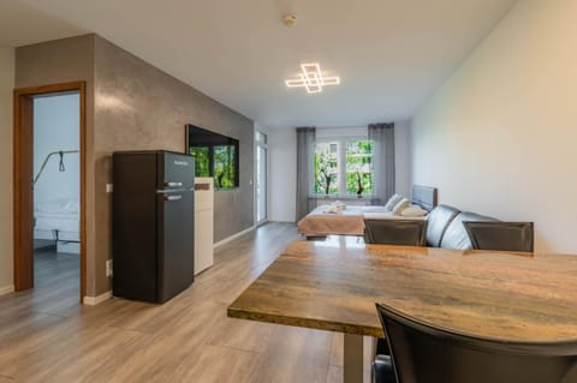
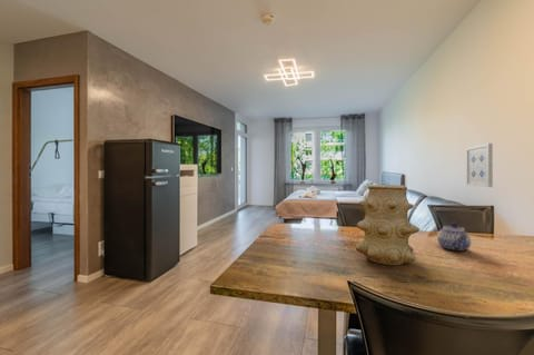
+ teapot [436,221,472,253]
+ wall art [465,142,494,188]
+ vase [354,184,421,266]
